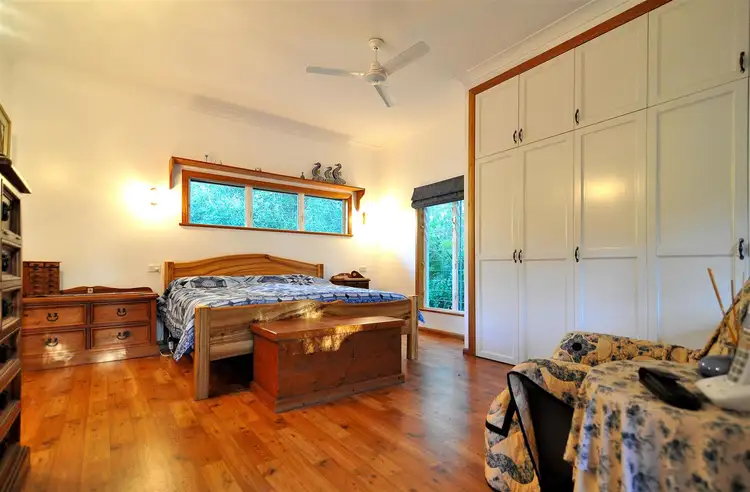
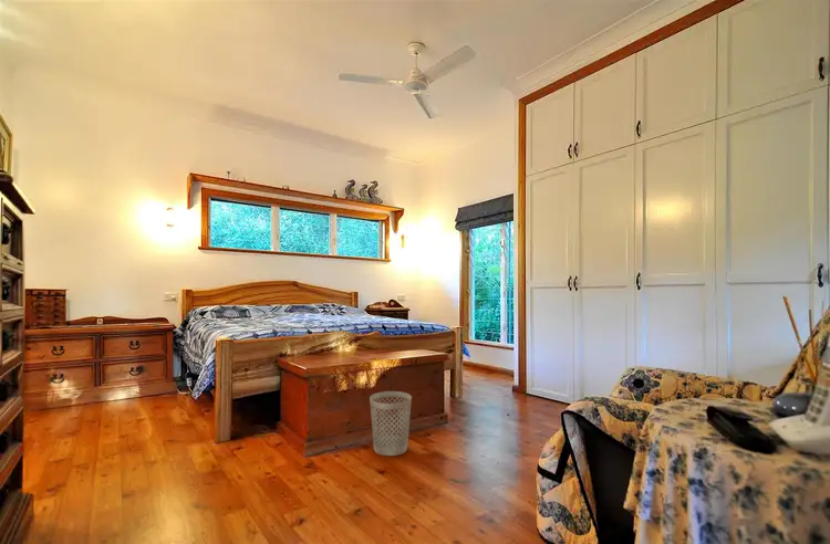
+ wastebasket [369,390,413,457]
